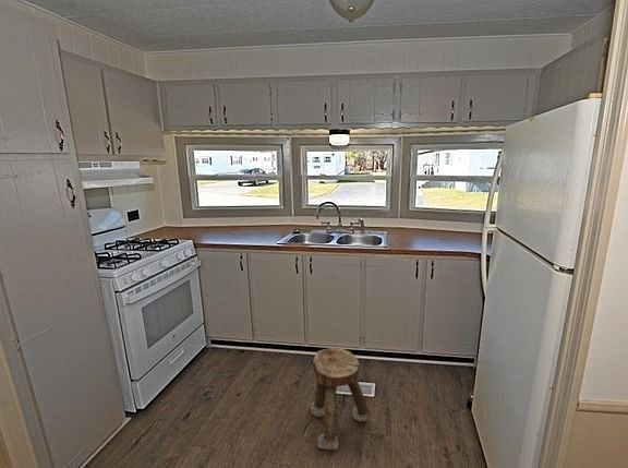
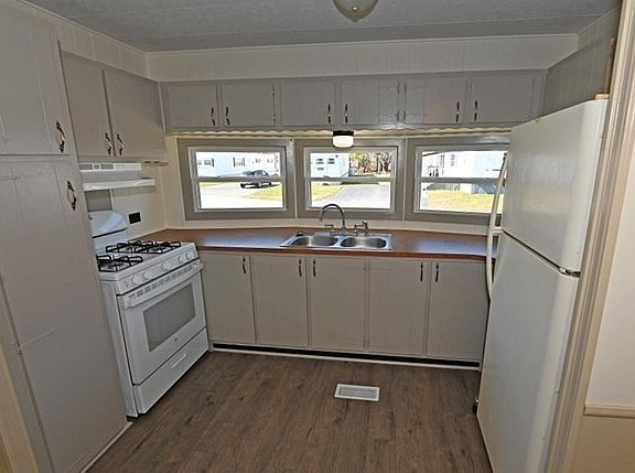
- stool [310,347,370,451]
